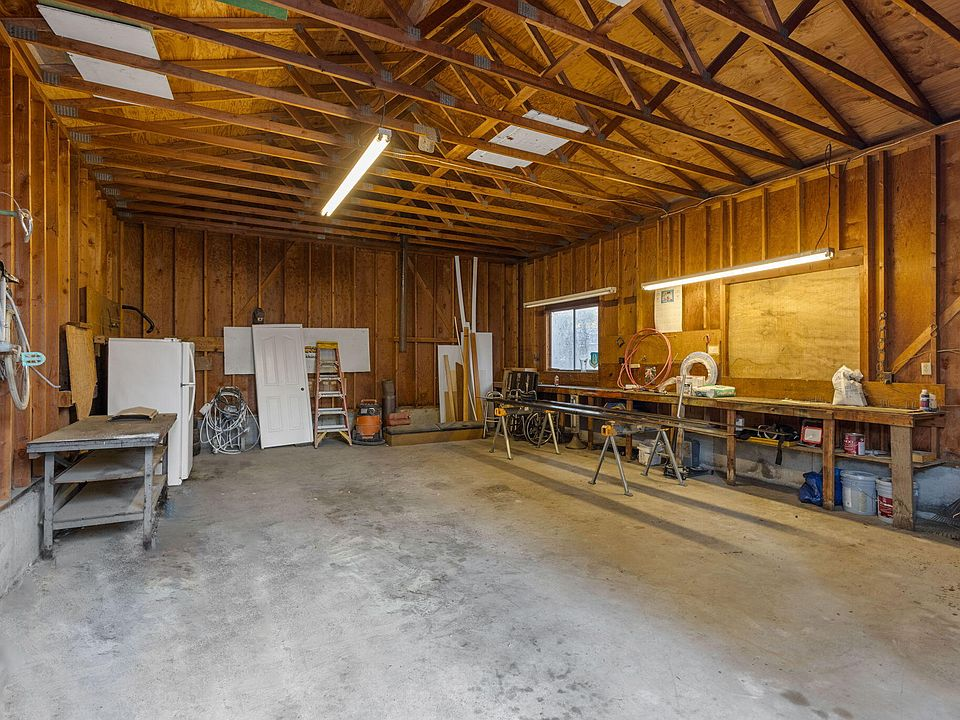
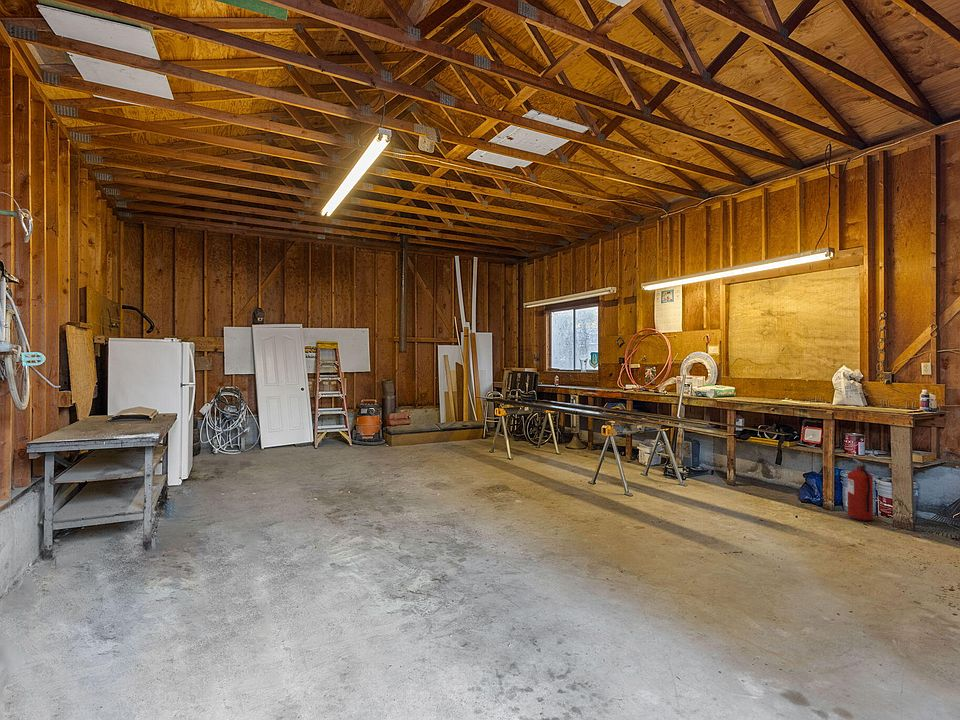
+ fire extinguisher [847,458,874,522]
